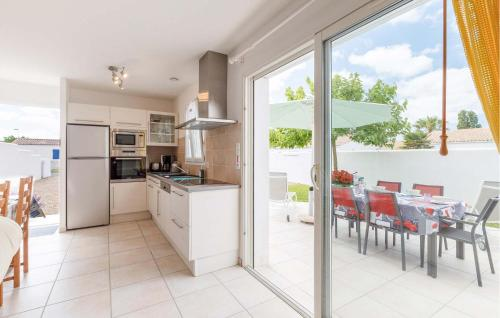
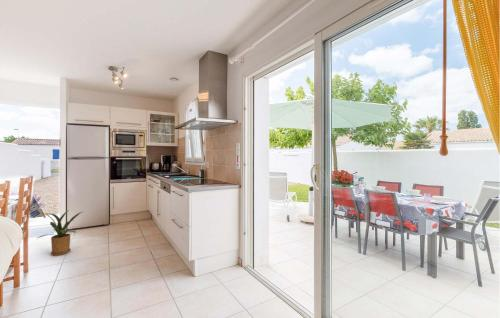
+ house plant [37,210,85,256]
